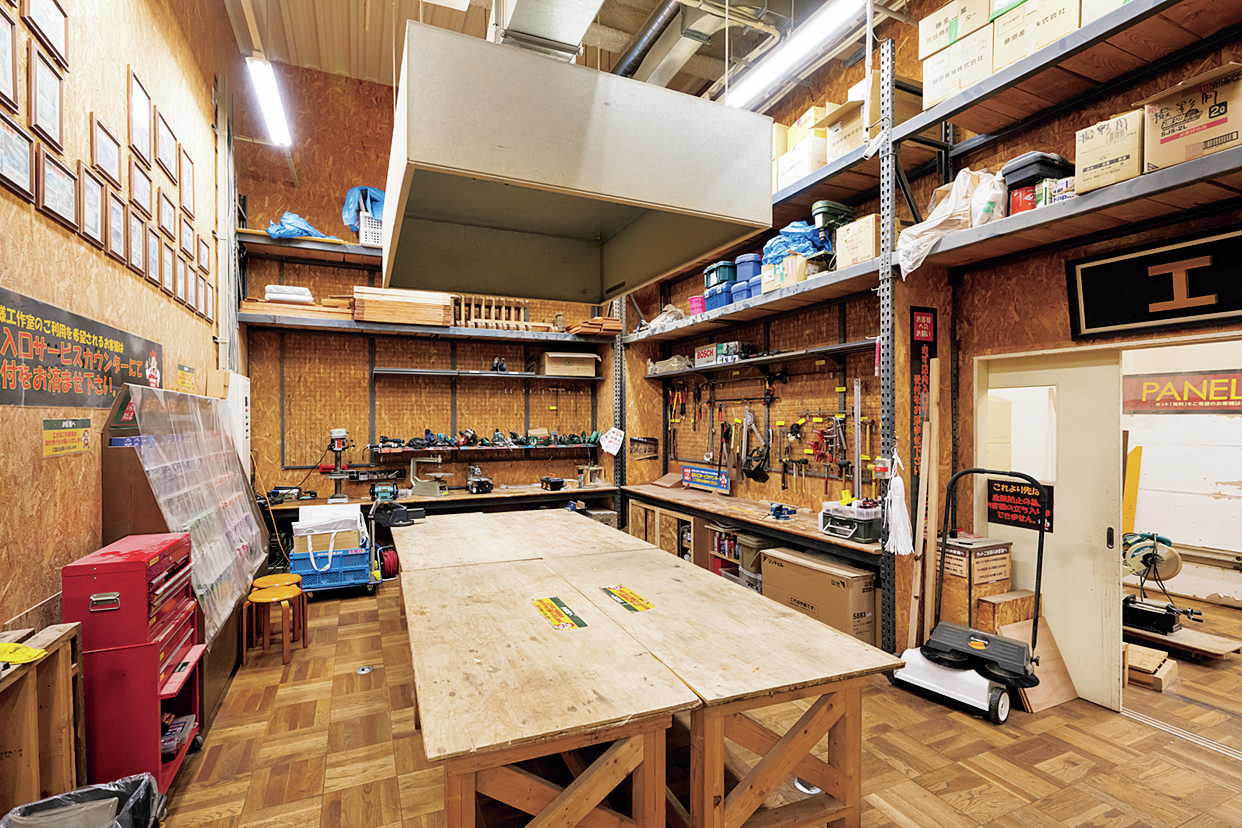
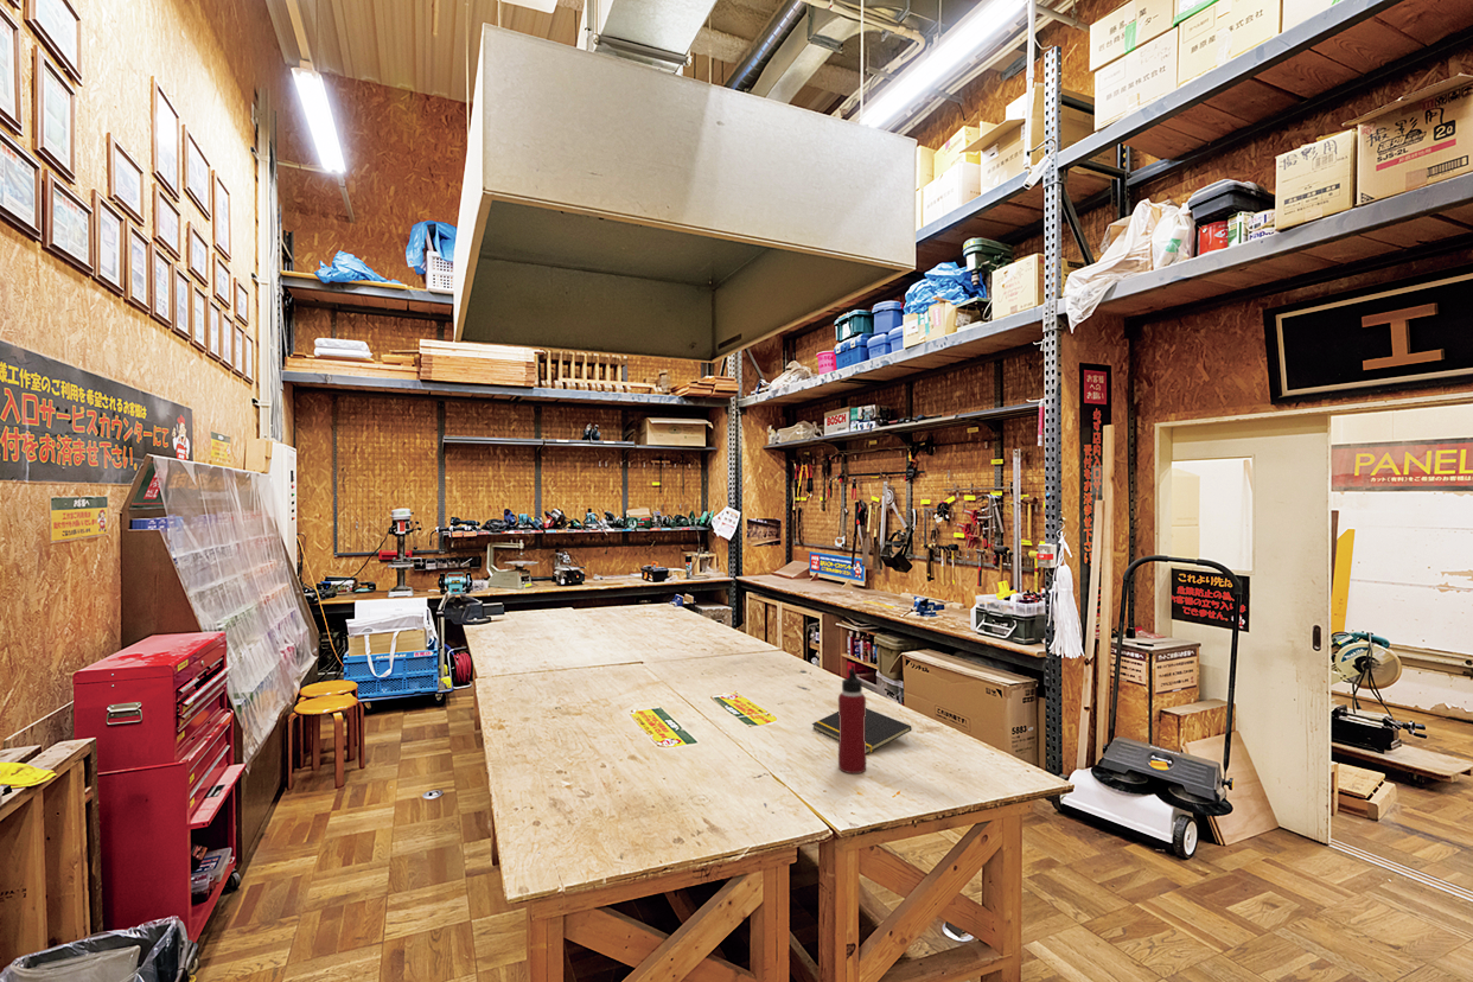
+ notepad [811,707,913,755]
+ water bottle [837,664,867,774]
